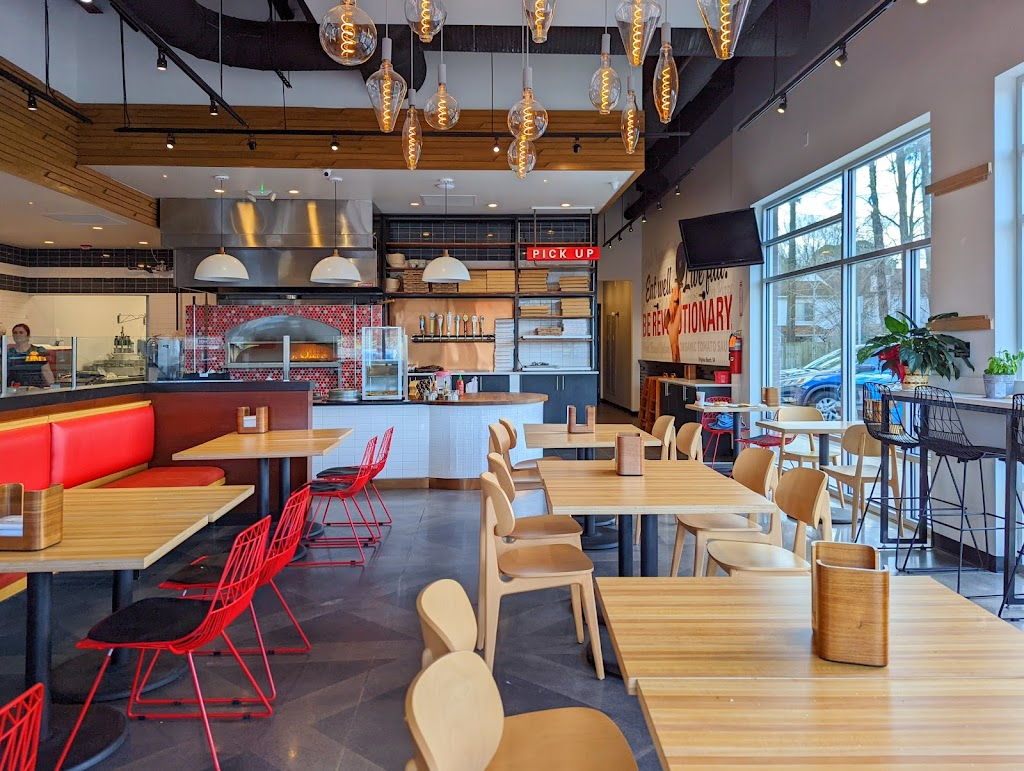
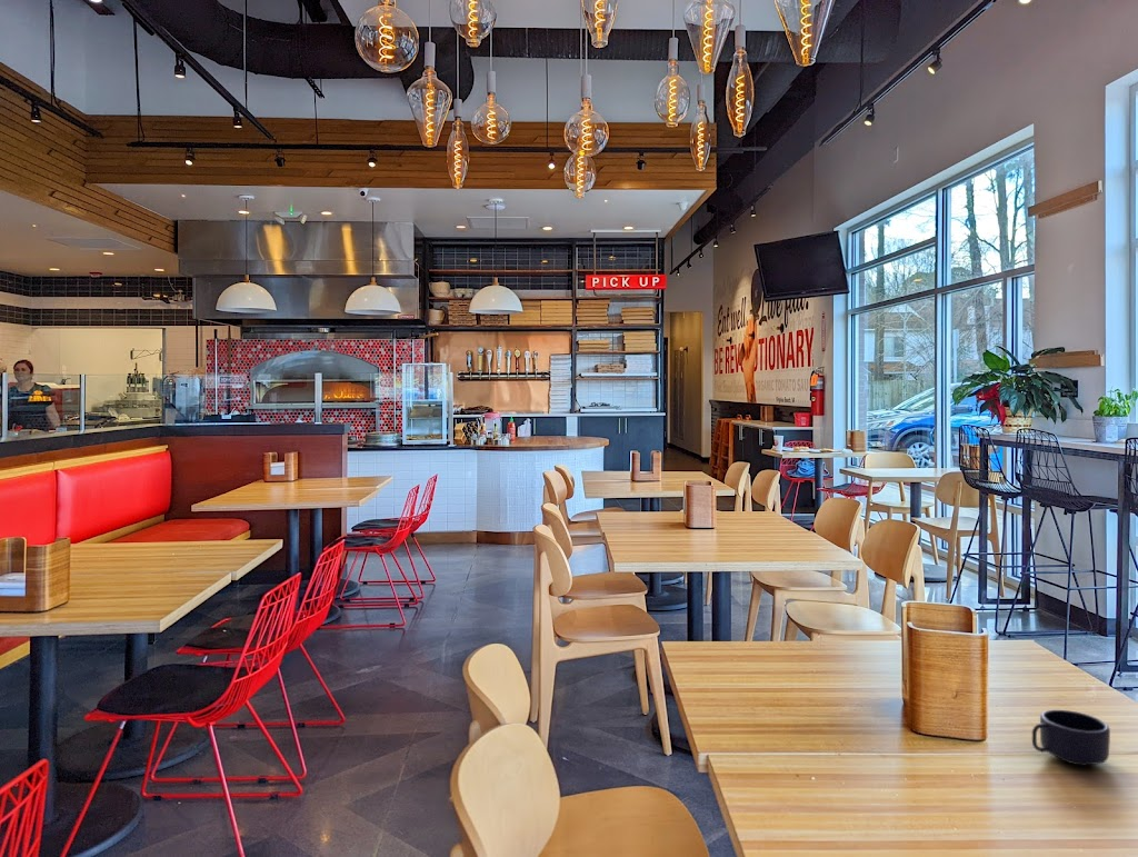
+ mug [1031,709,1111,766]
